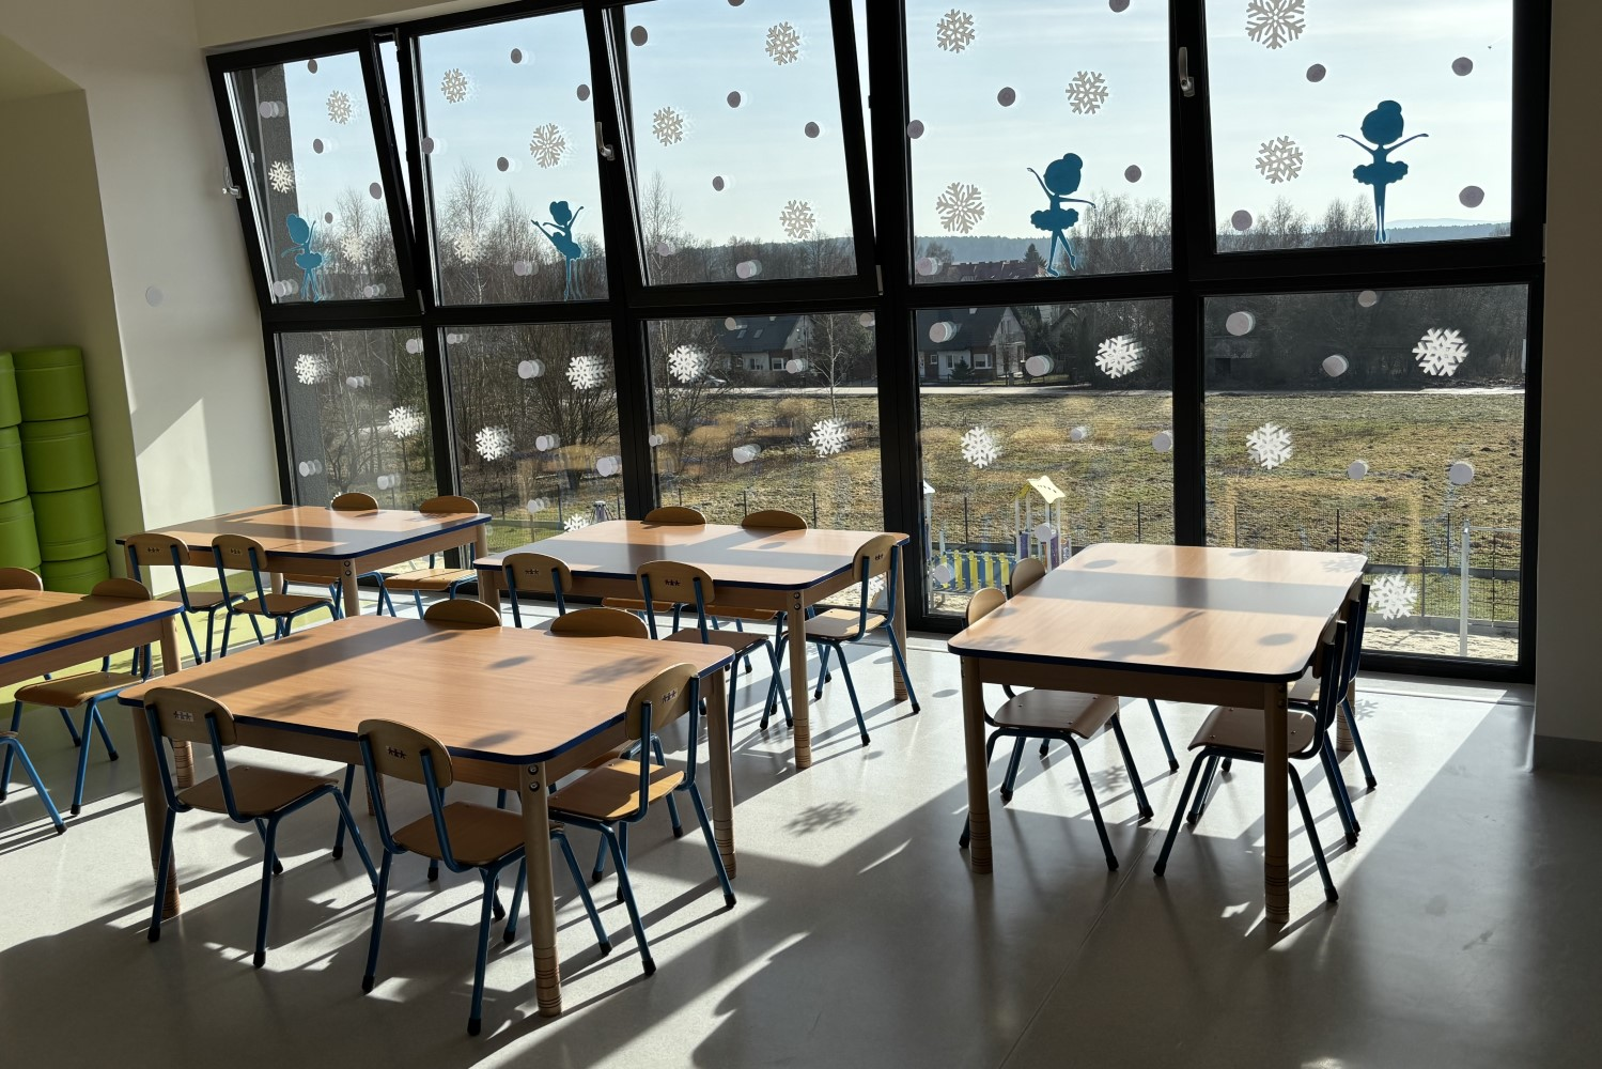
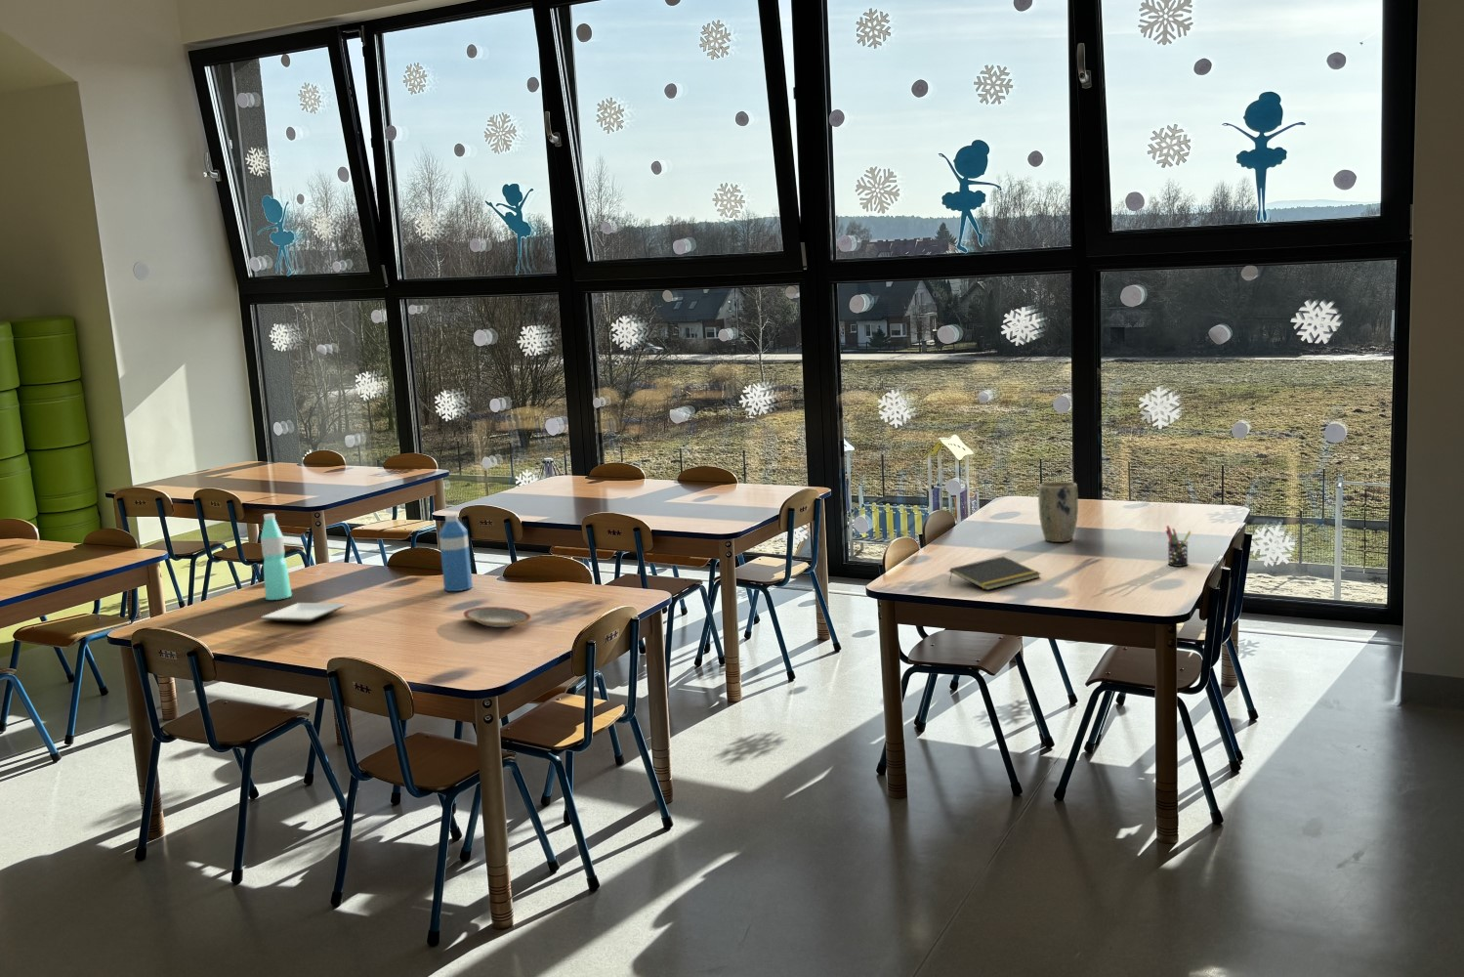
+ water bottle [437,512,474,592]
+ plate [463,606,532,628]
+ plate [259,602,348,623]
+ water bottle [259,512,293,601]
+ notepad [948,556,1041,591]
+ pen holder [1165,524,1193,568]
+ plant pot [1037,481,1079,543]
